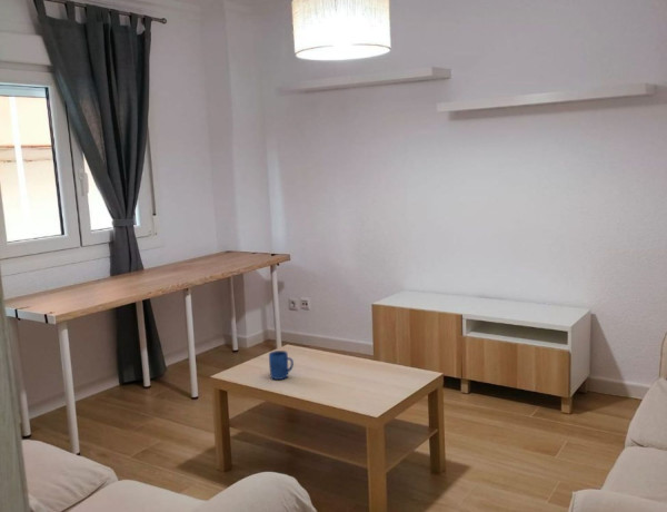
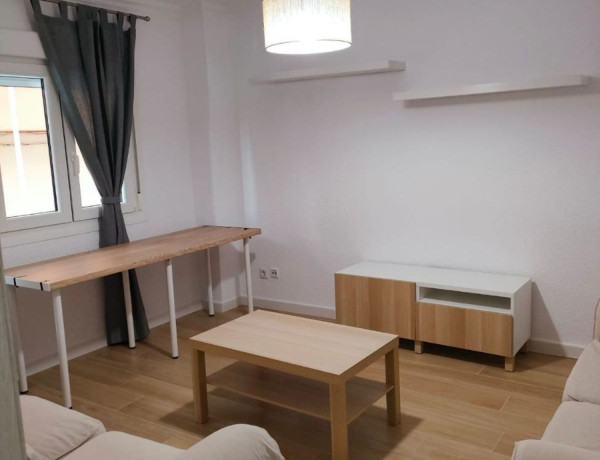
- mug [268,349,295,381]
